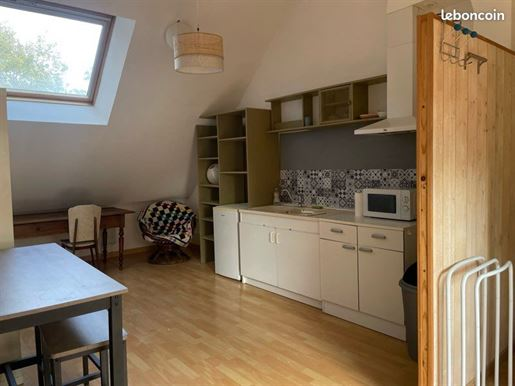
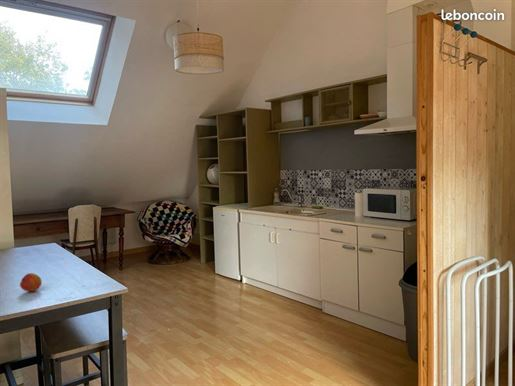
+ fruit [19,272,43,292]
